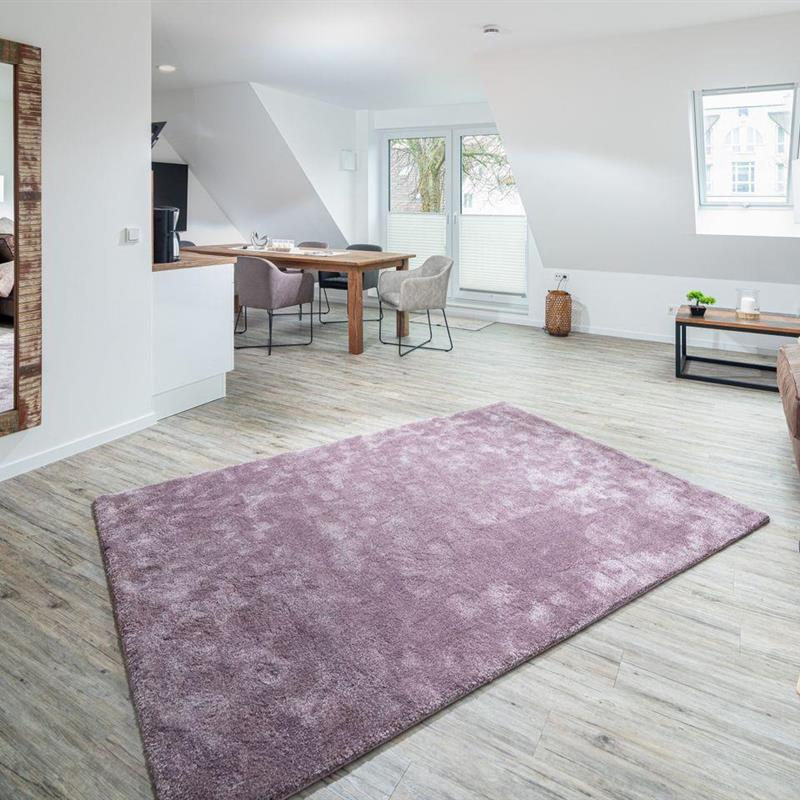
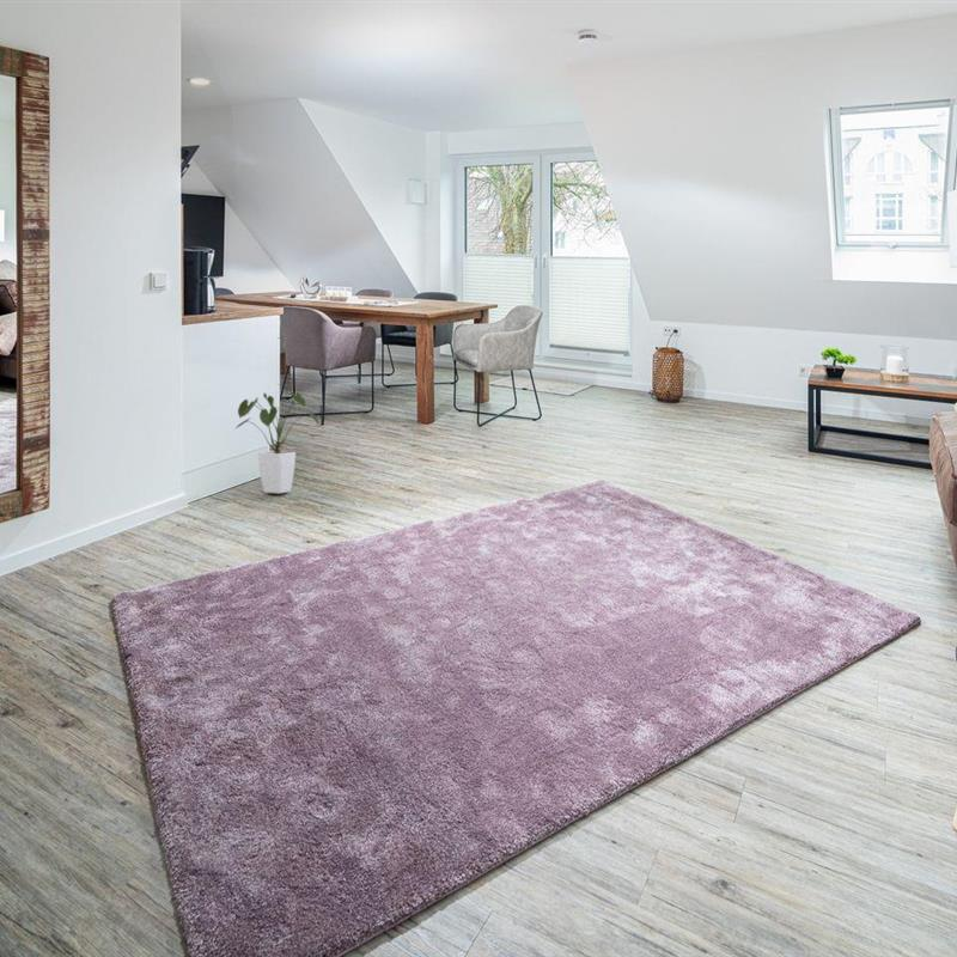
+ house plant [233,391,321,495]
